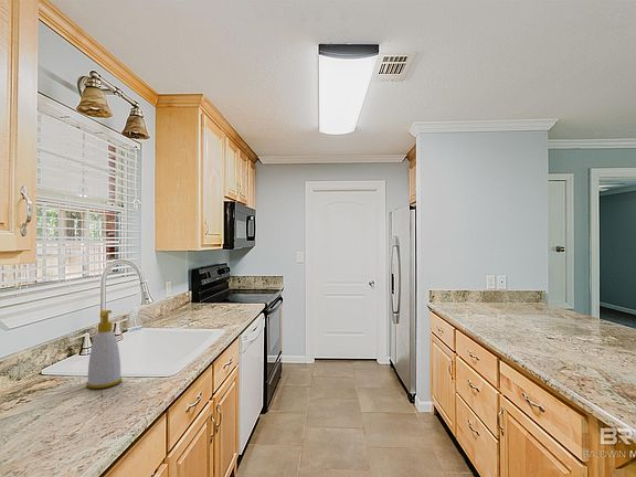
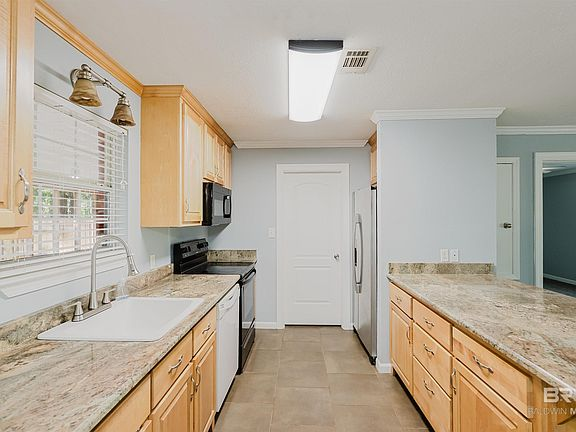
- soap bottle [85,309,123,390]
